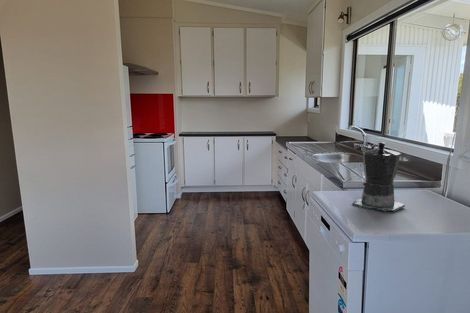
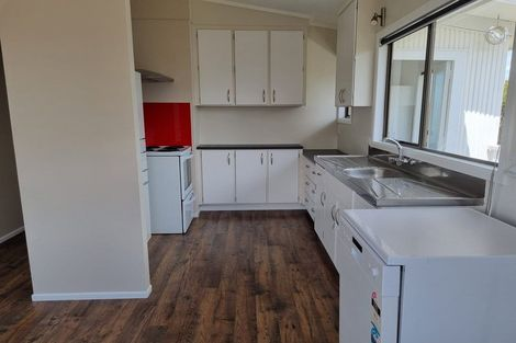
- coffee maker [351,141,406,213]
